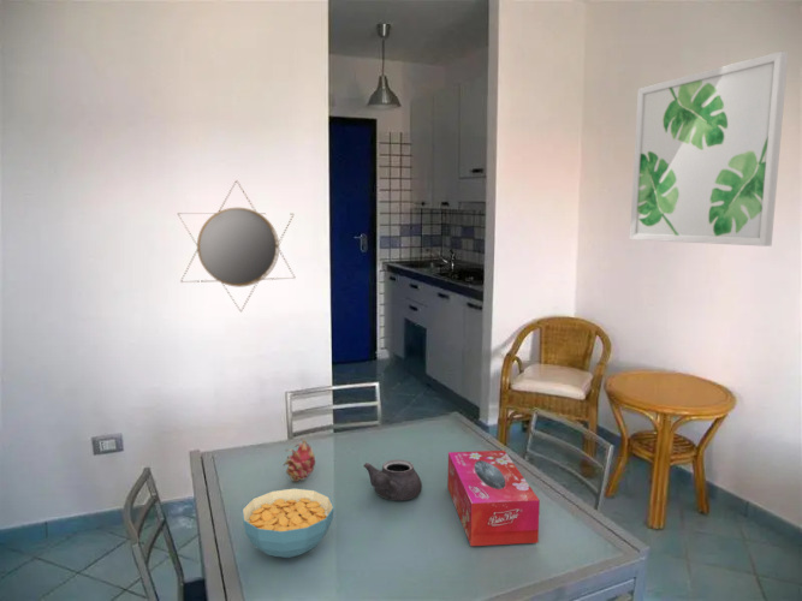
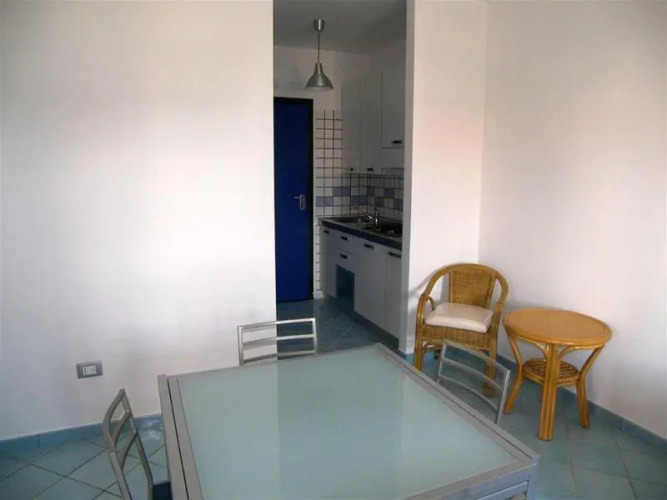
- teapot [363,458,423,501]
- tissue box [446,450,541,547]
- fruit [283,436,316,483]
- home mirror [177,179,296,313]
- wall art [629,50,789,248]
- cereal bowl [240,487,335,559]
